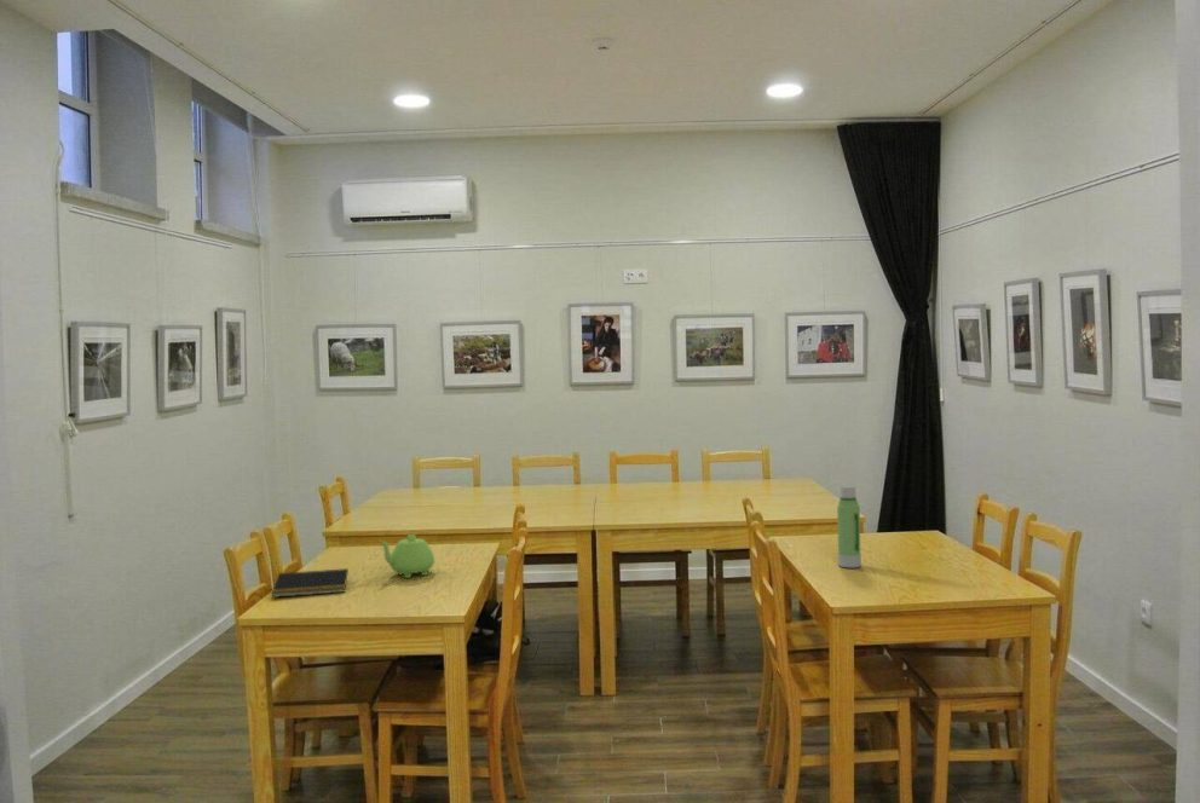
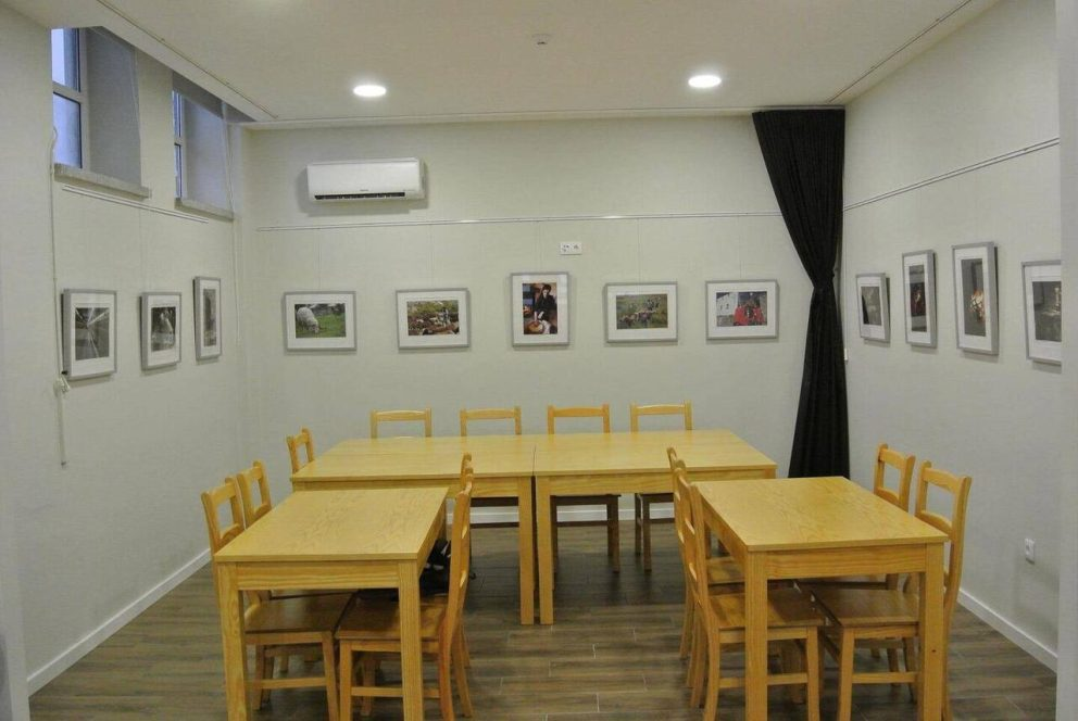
- teapot [377,533,435,579]
- notepad [271,567,350,599]
- water bottle [836,485,862,570]
